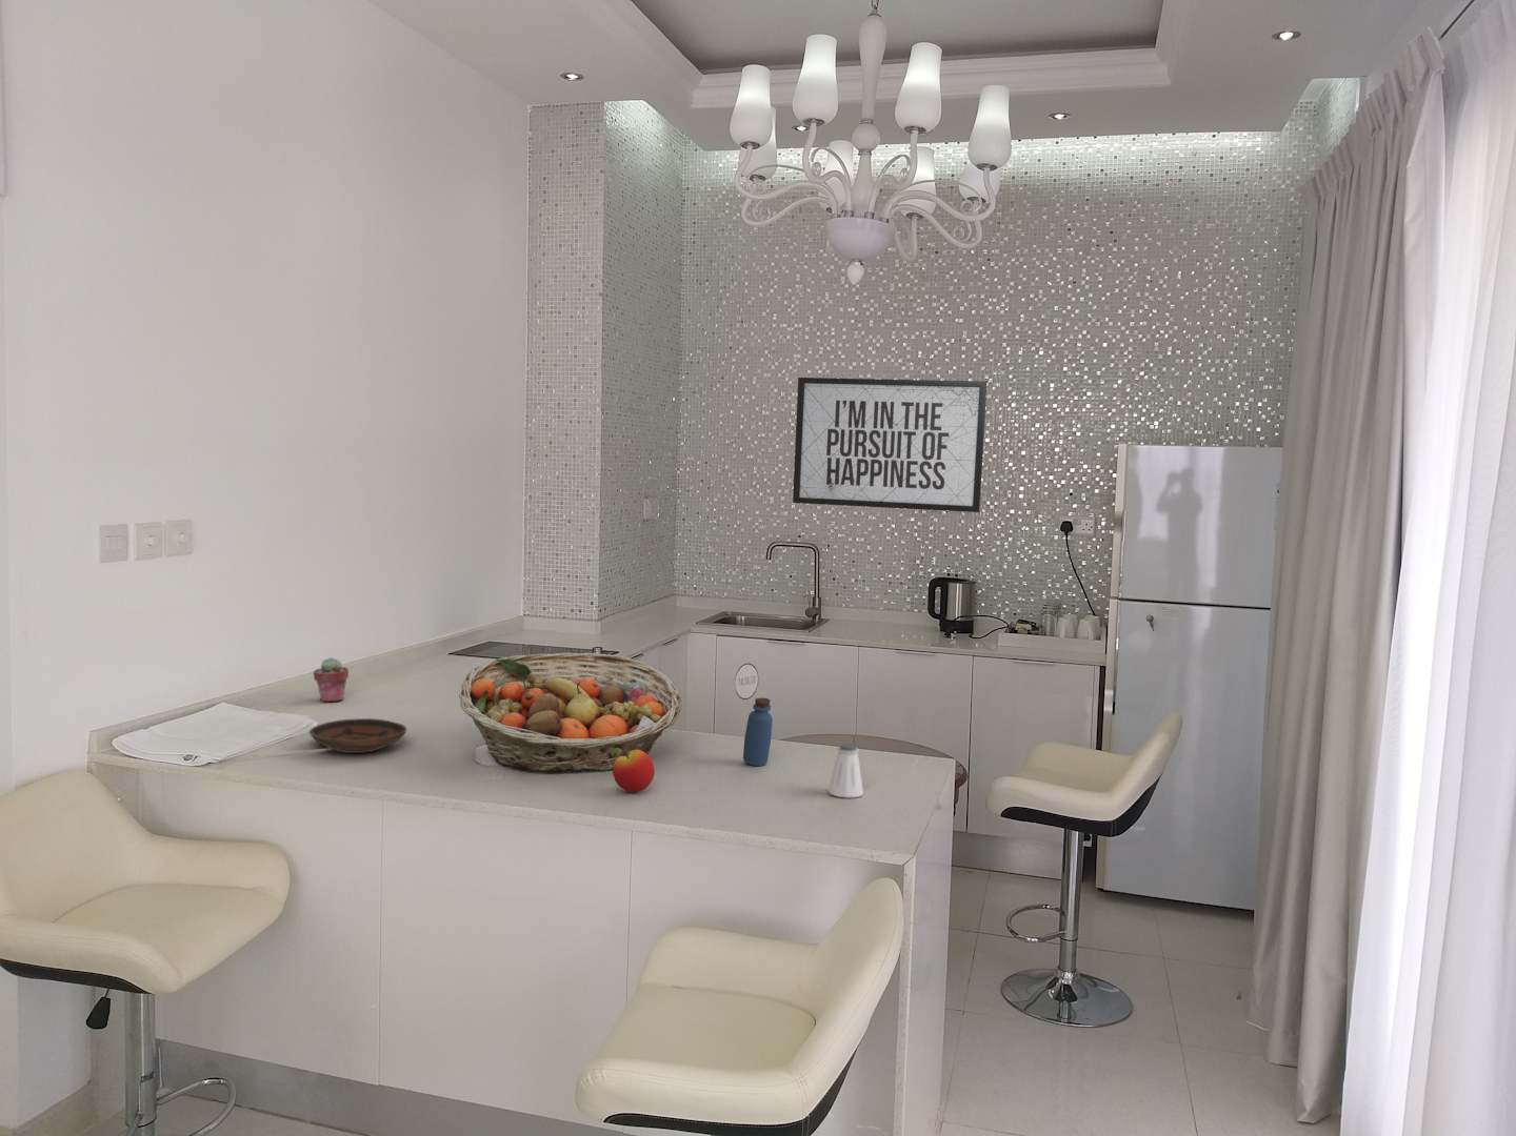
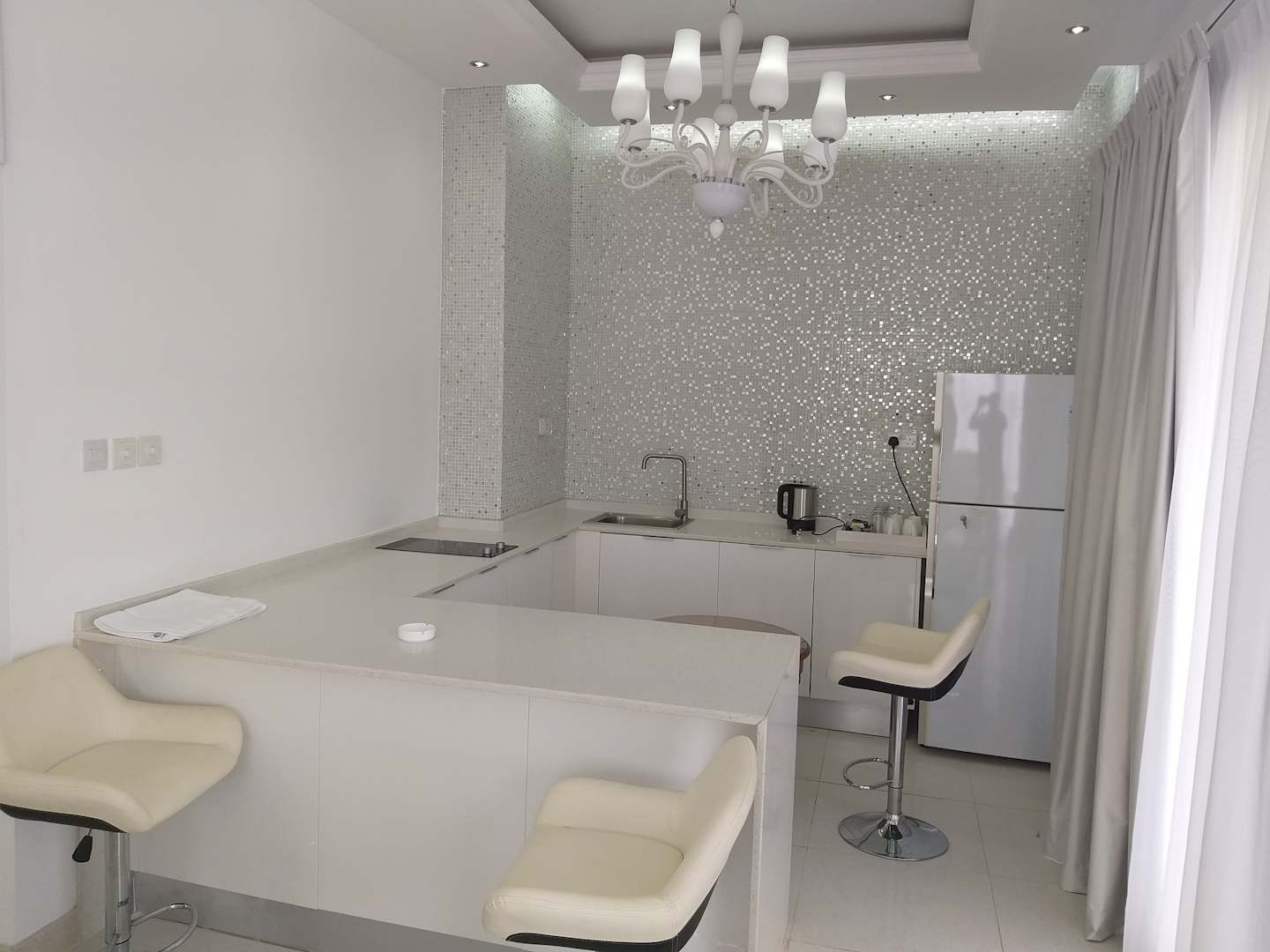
- potted succulent [313,656,350,703]
- apple [611,748,655,794]
- bowl [308,717,407,754]
- fruit basket [458,653,683,774]
- mirror [791,377,988,513]
- saltshaker [827,742,864,798]
- water bottle [734,662,774,767]
